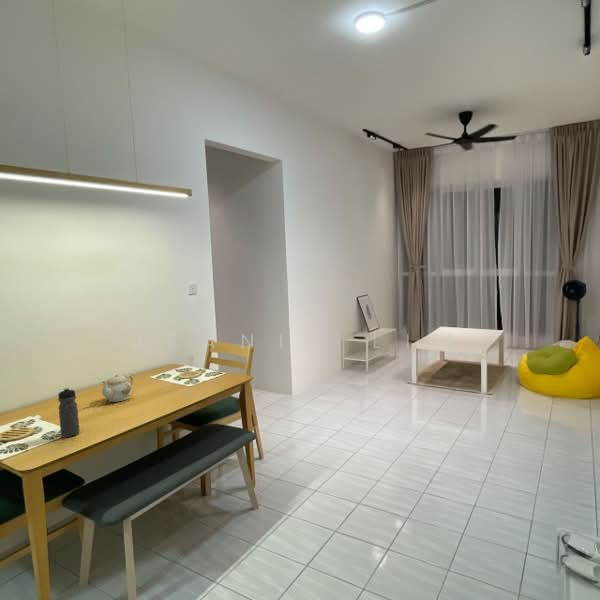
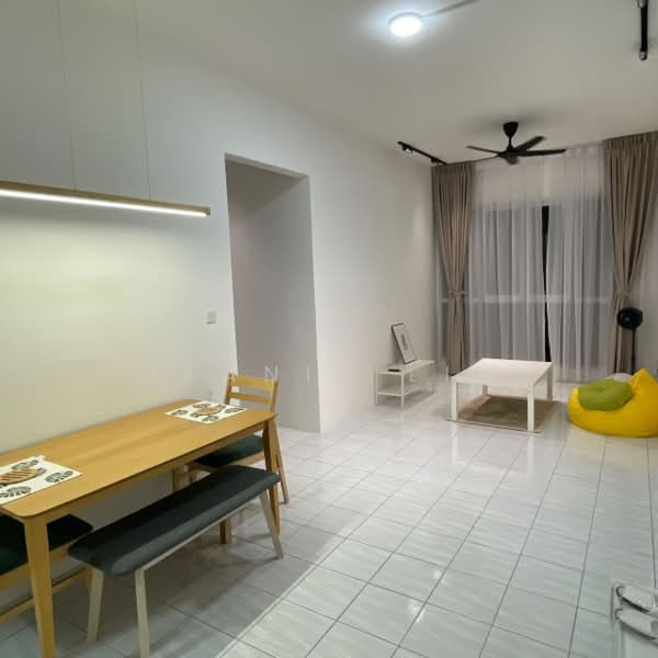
- teapot [101,373,134,403]
- water bottle [57,387,81,438]
